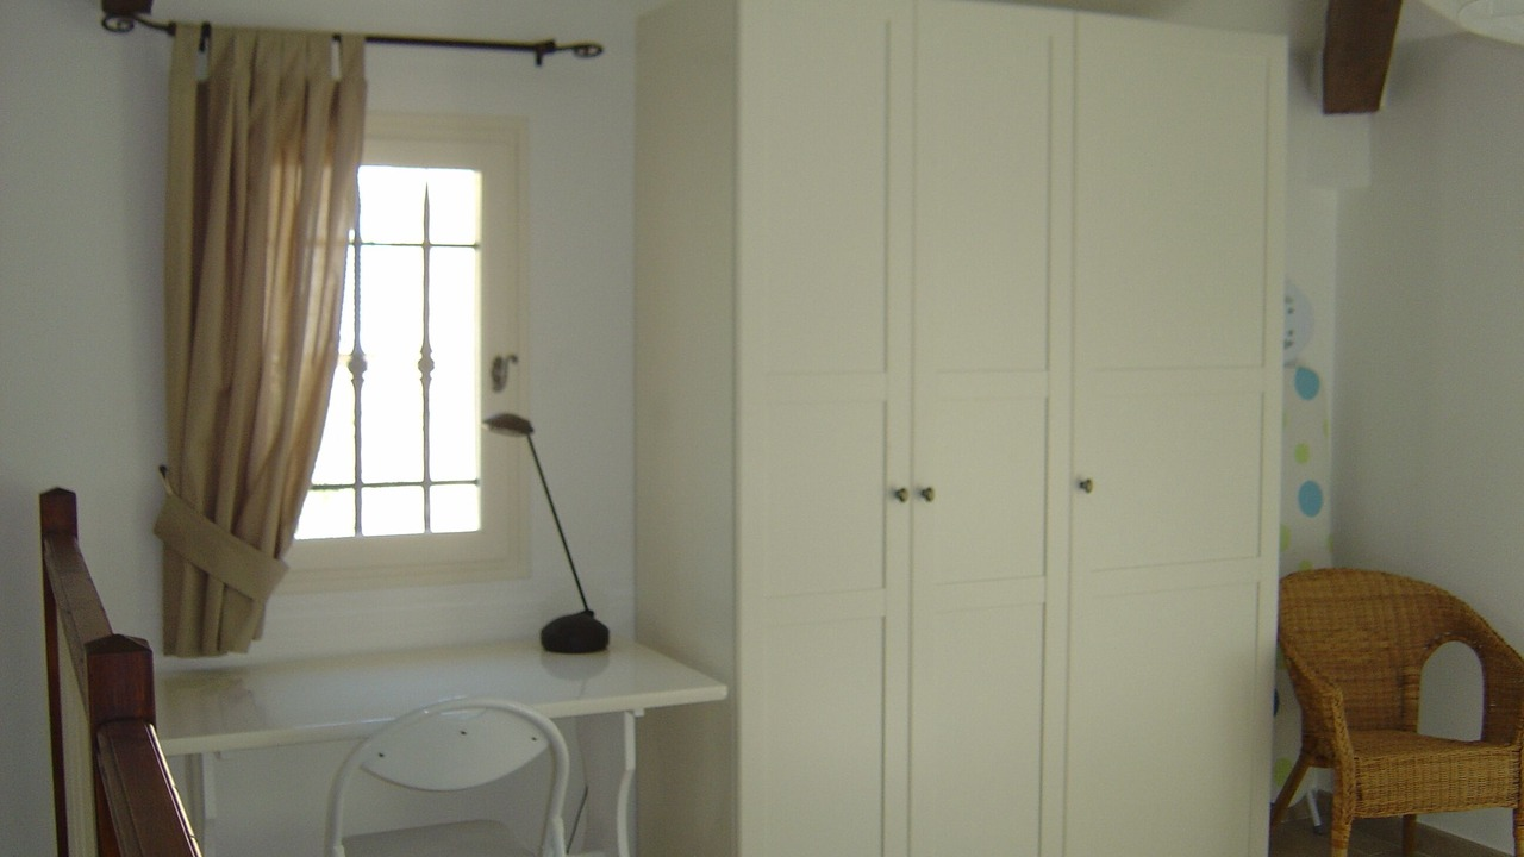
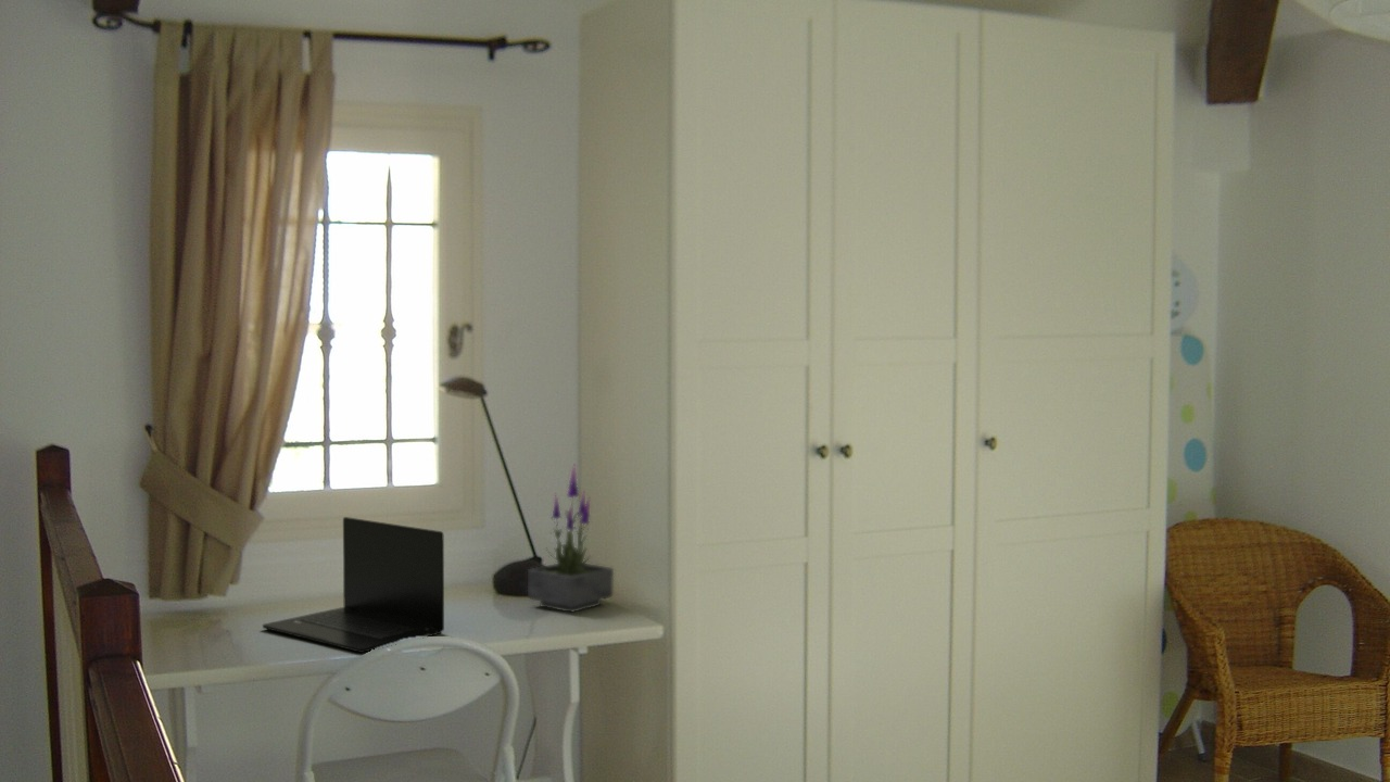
+ laptop [262,516,445,654]
+ potted plant [527,465,615,614]
